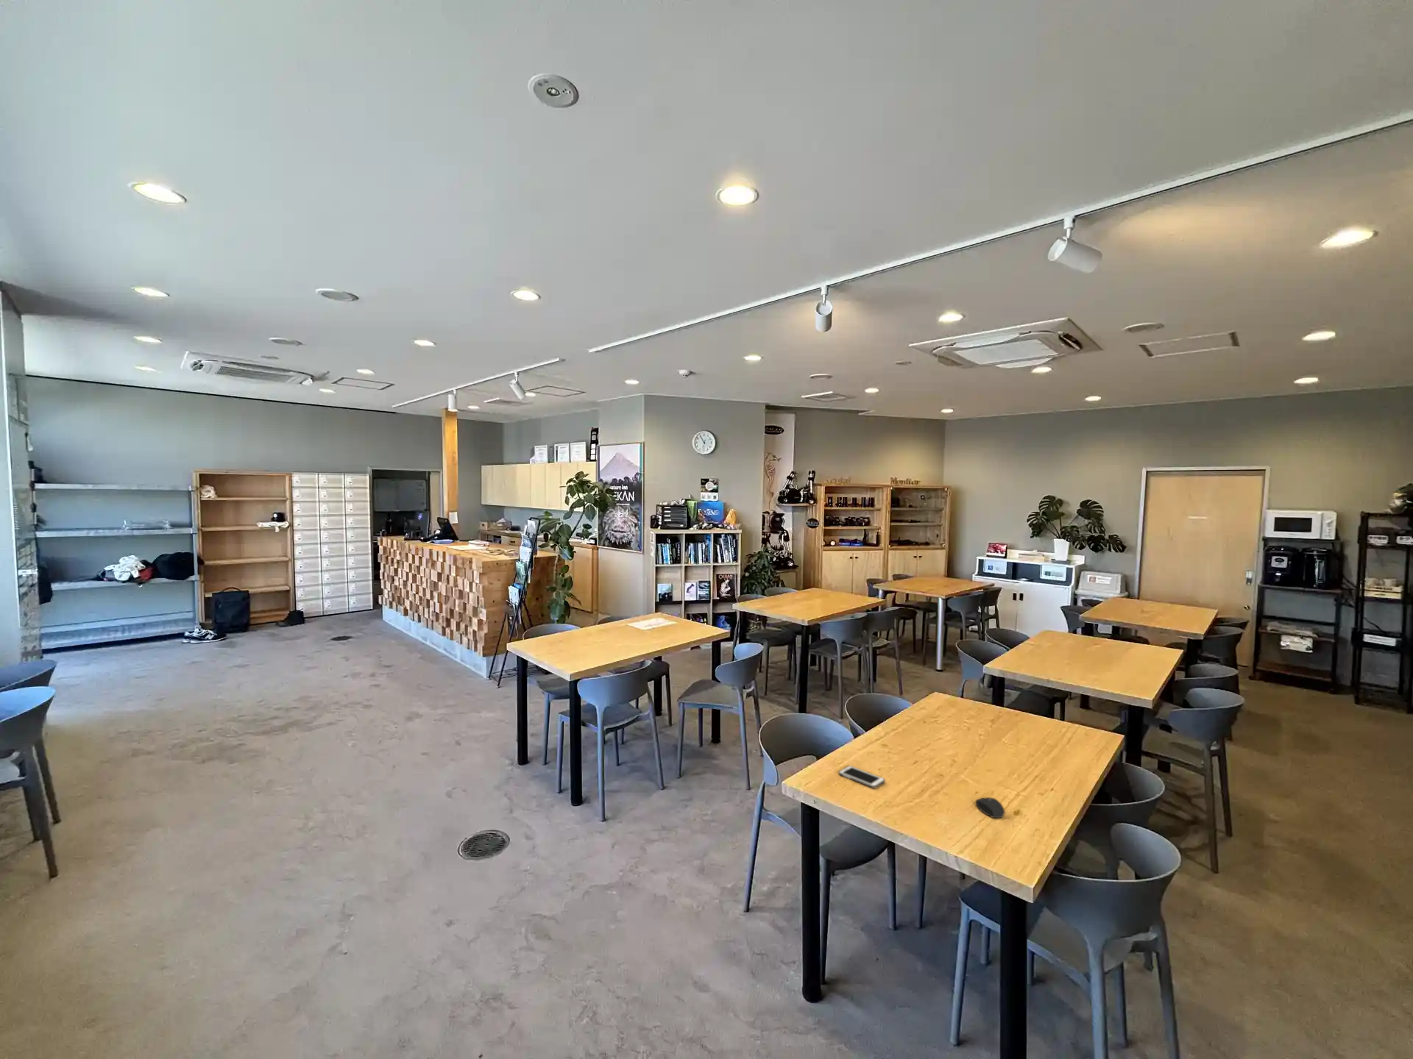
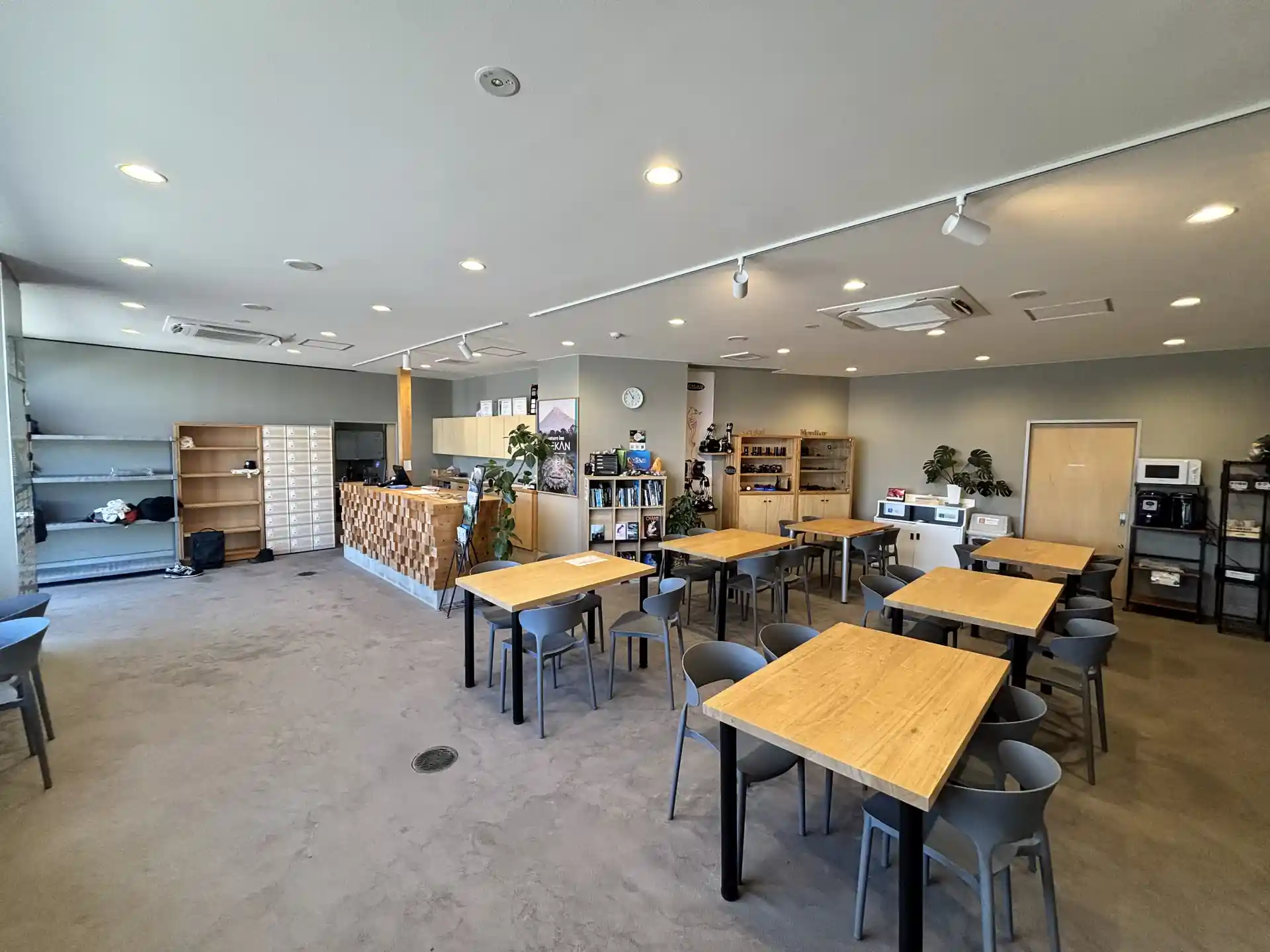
- mouse [975,796,1006,819]
- cell phone [838,765,886,789]
